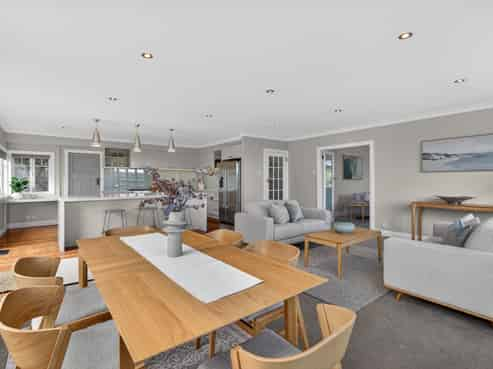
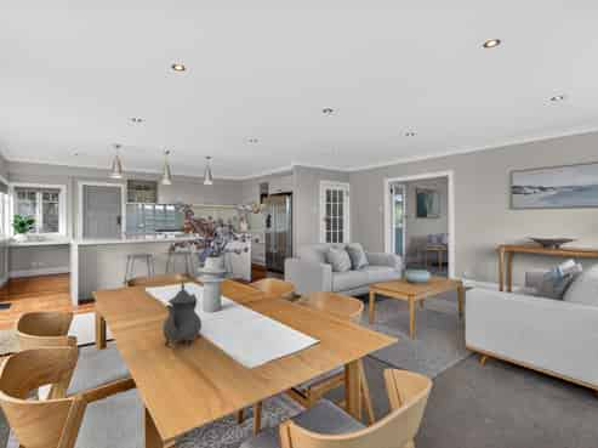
+ teapot [161,280,203,347]
